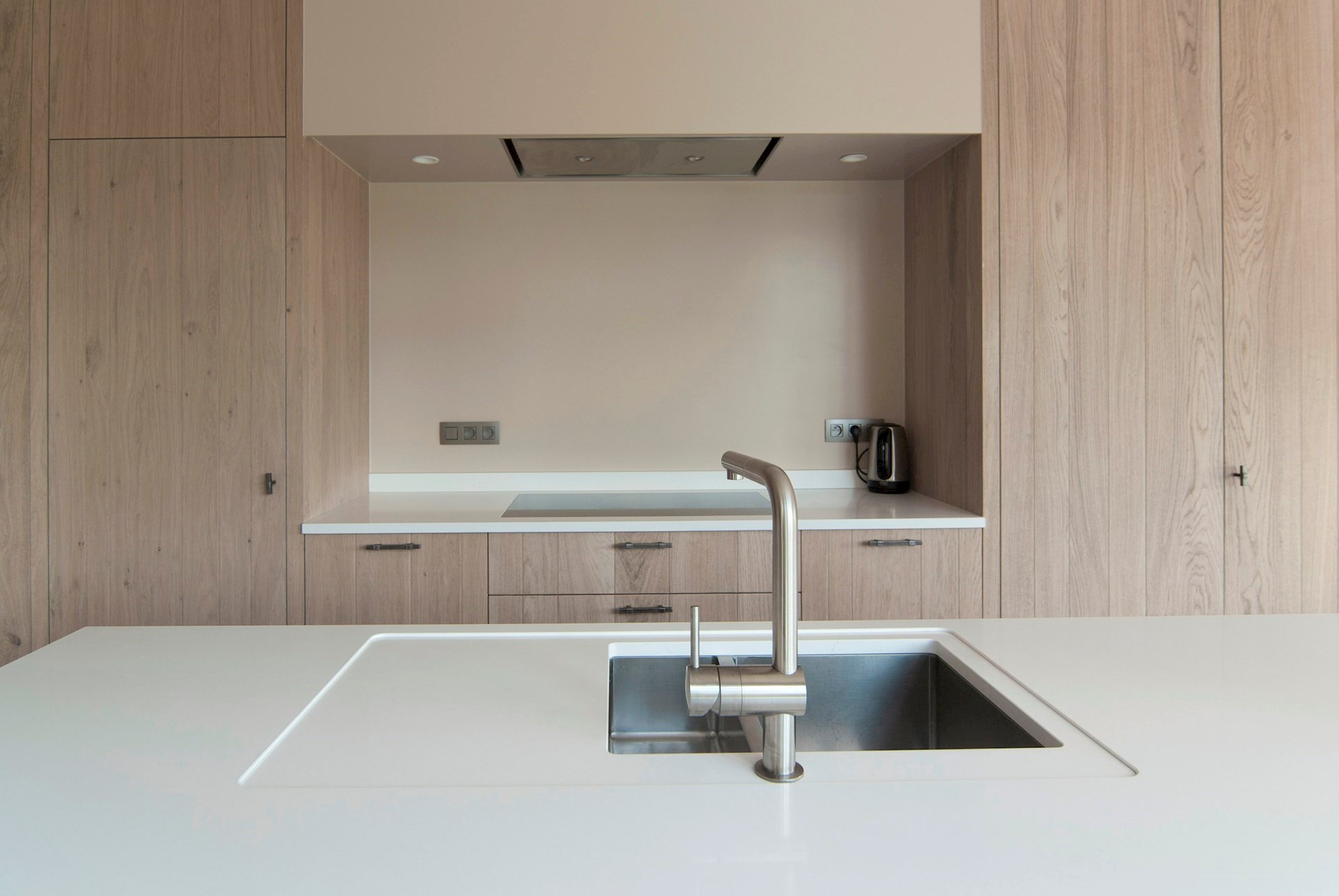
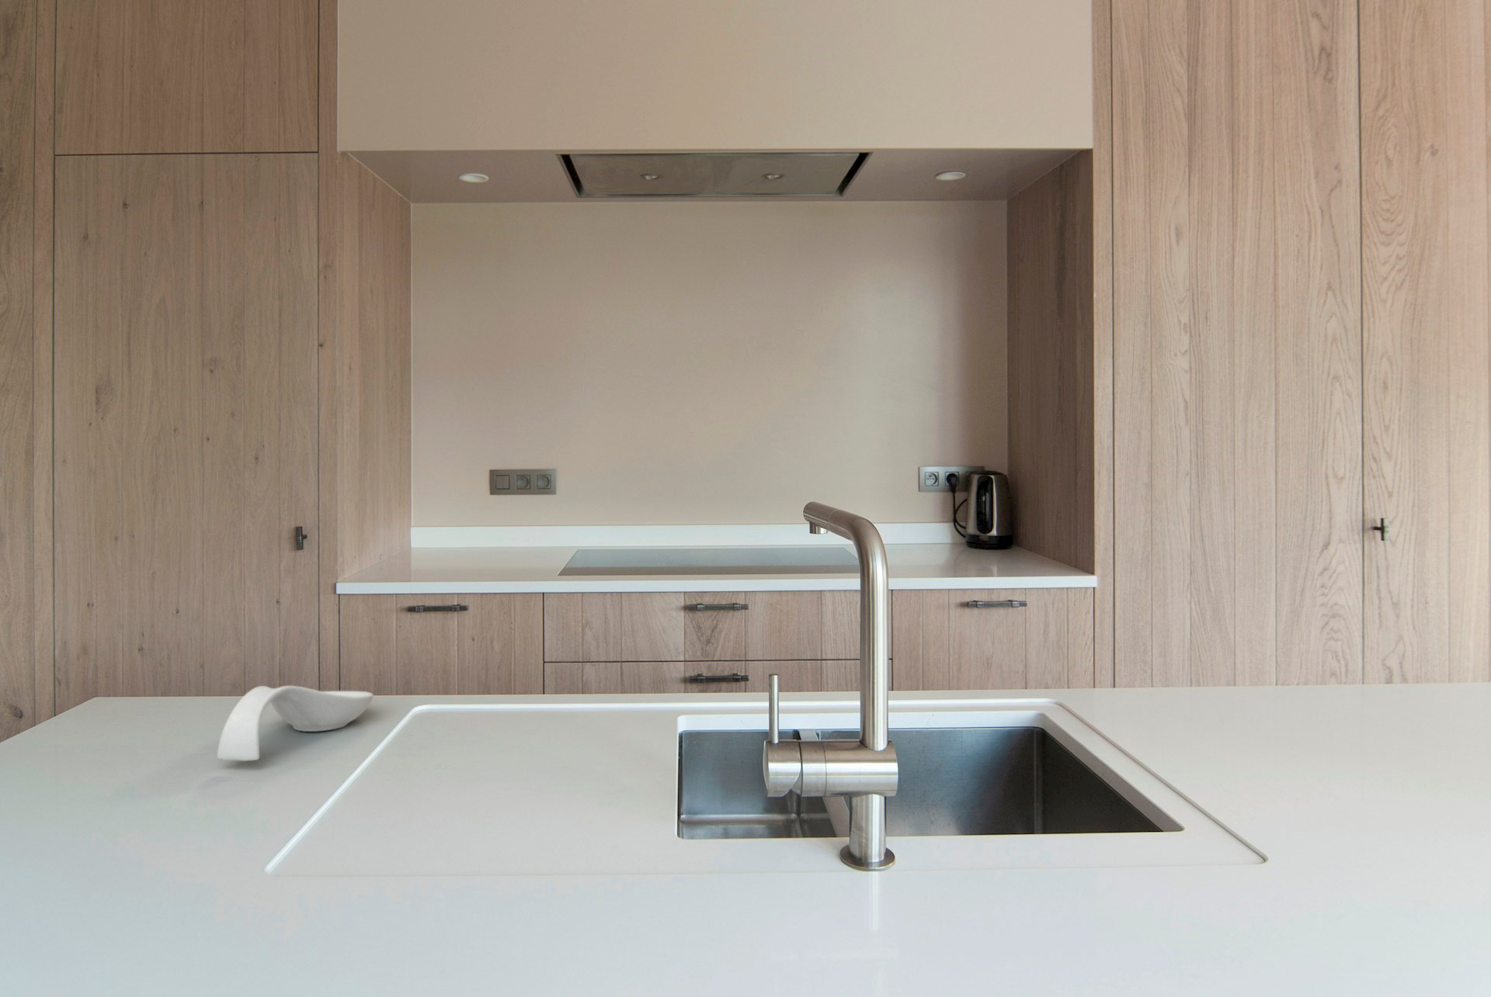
+ spoon rest [217,685,374,762]
